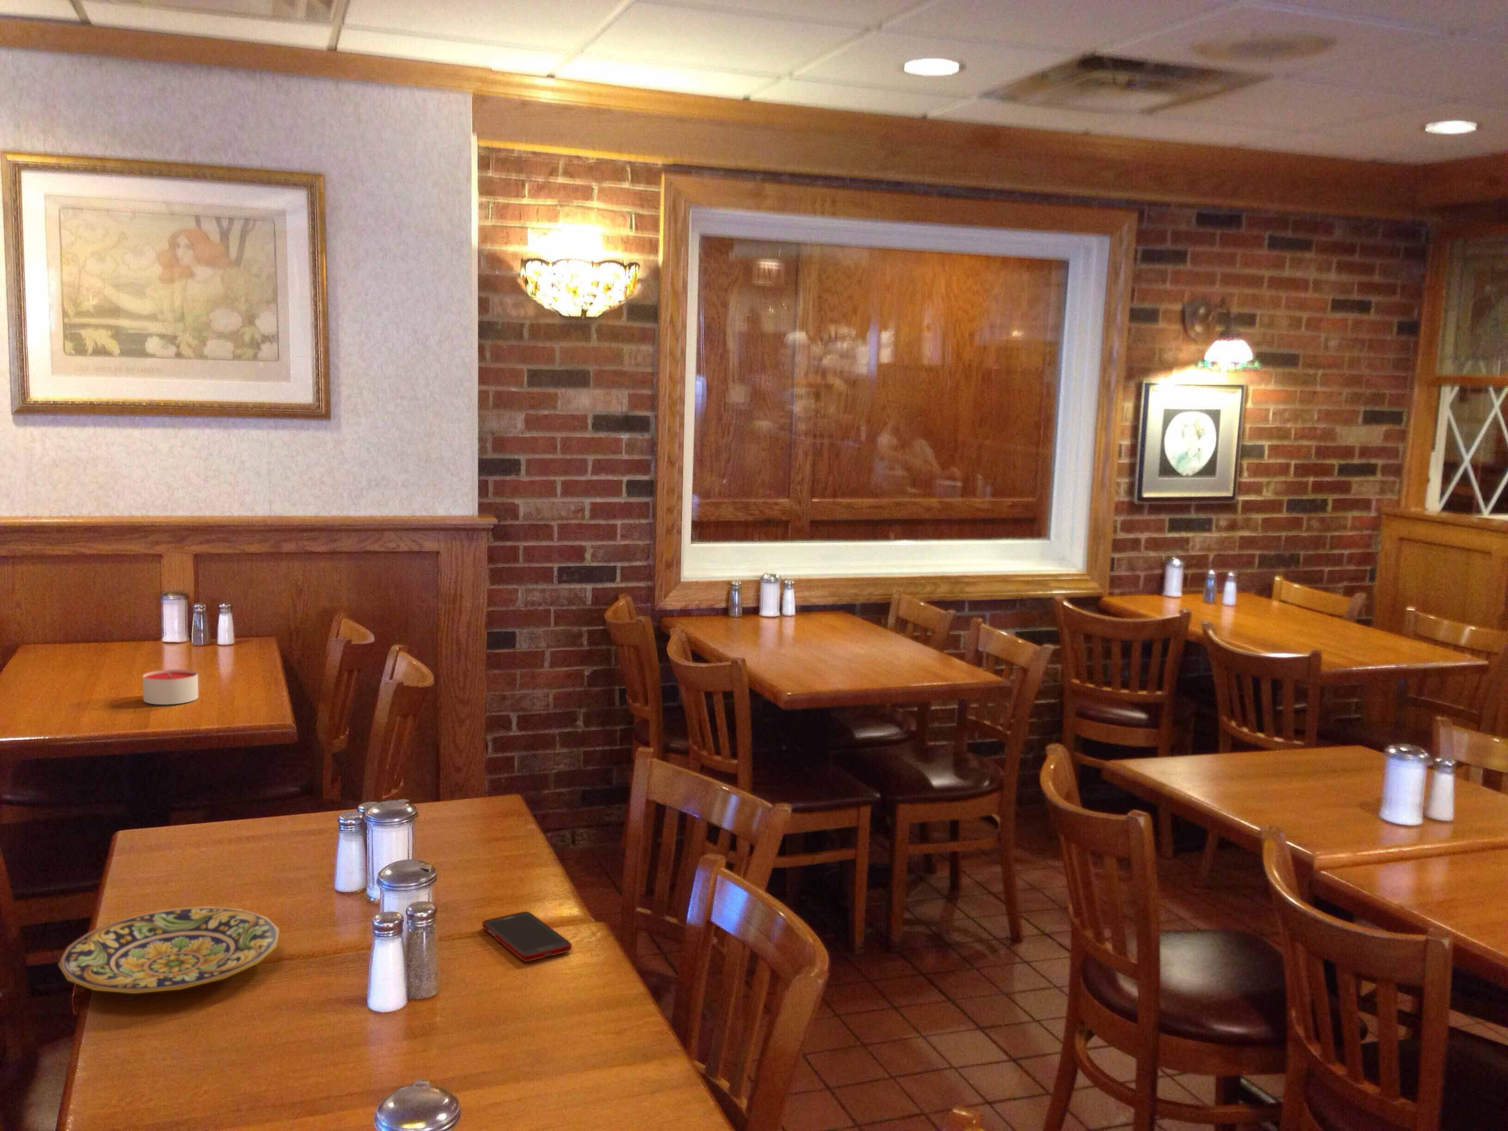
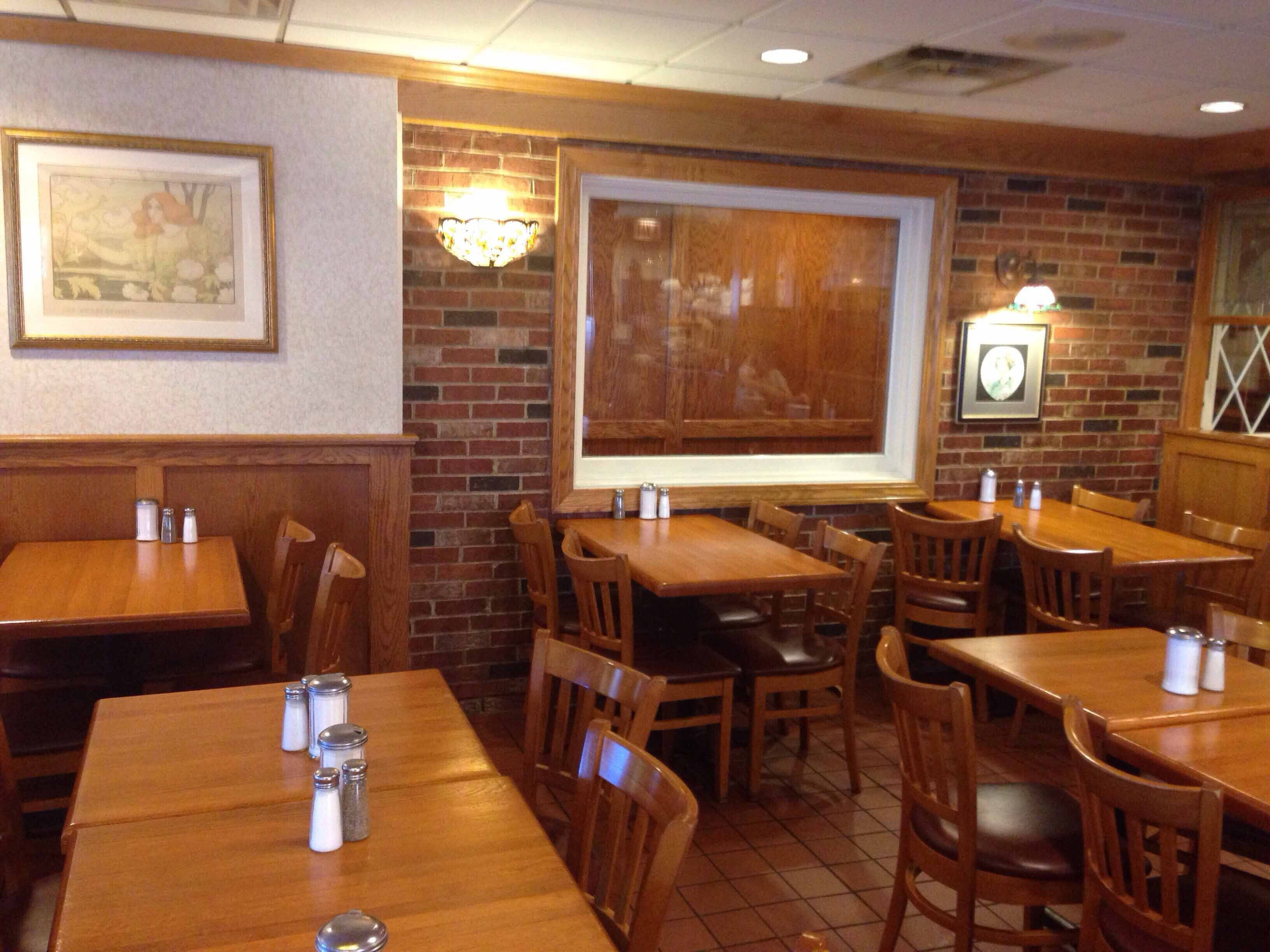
- plate [58,906,280,994]
- cell phone [481,911,572,962]
- candle [142,669,198,704]
